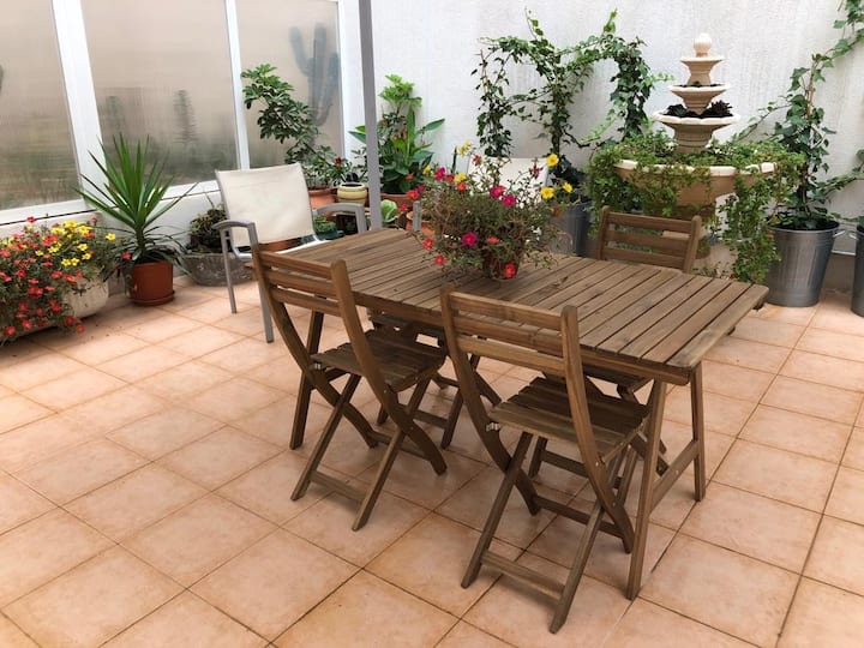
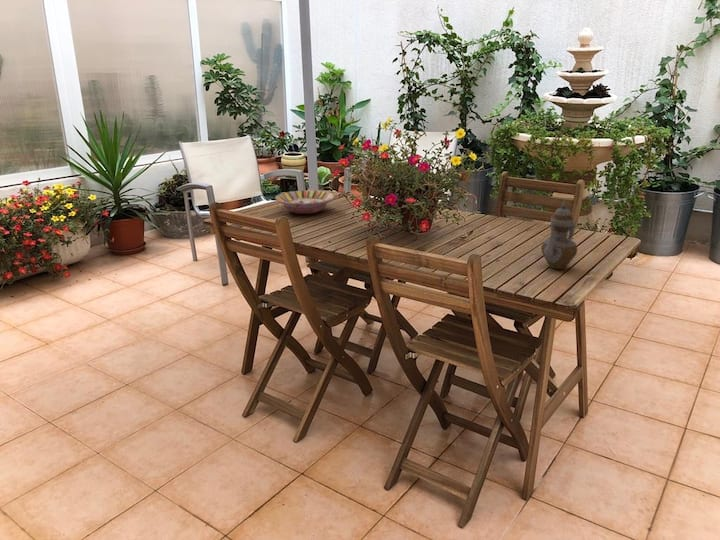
+ teapot [540,199,578,270]
+ serving bowl [274,189,335,215]
